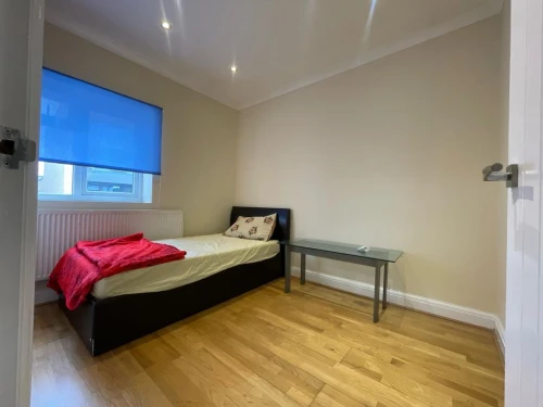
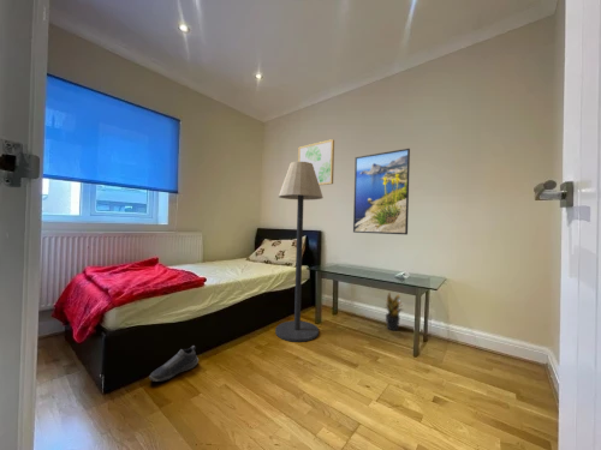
+ potted plant [382,290,404,331]
+ wall art [297,138,335,186]
+ shoe [148,344,200,383]
+ floor lamp [274,161,325,343]
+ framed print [352,148,411,236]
